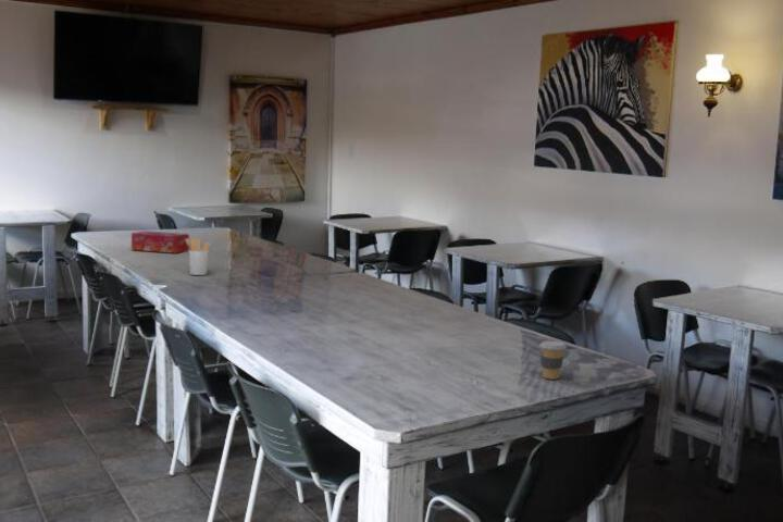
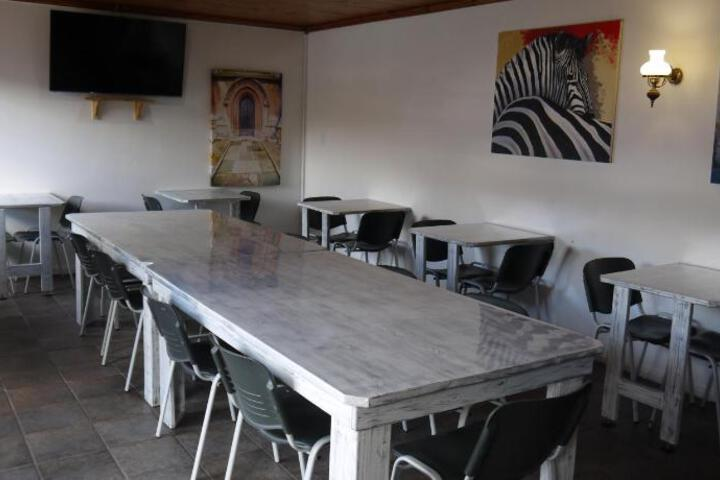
- tissue box [130,231,190,254]
- coffee cup [538,339,568,381]
- utensil holder [186,237,212,276]
